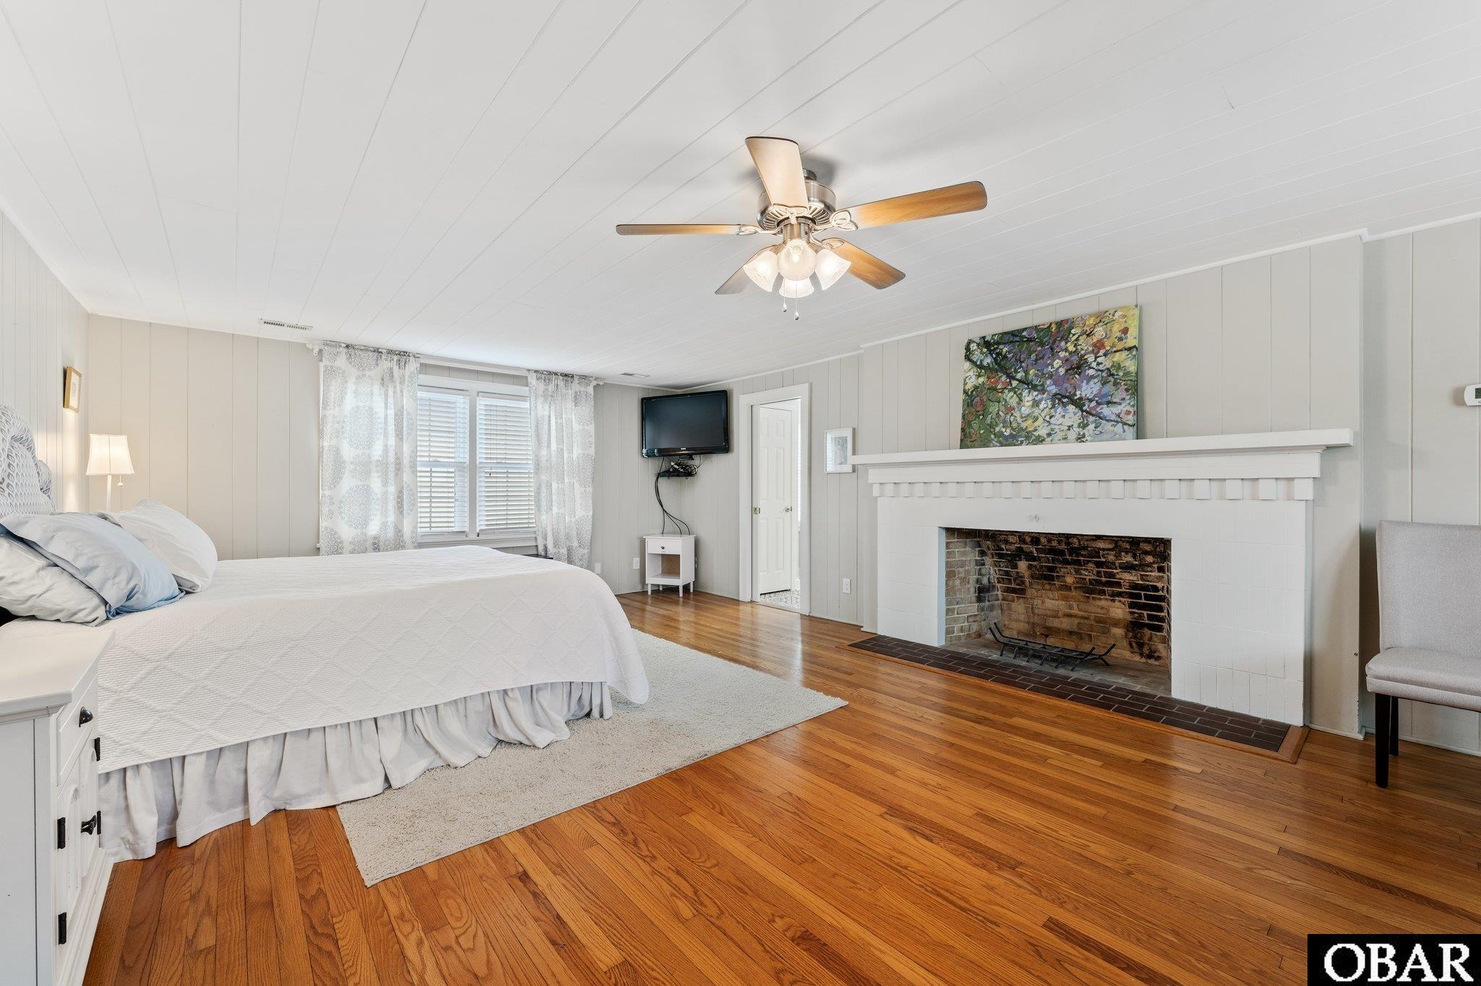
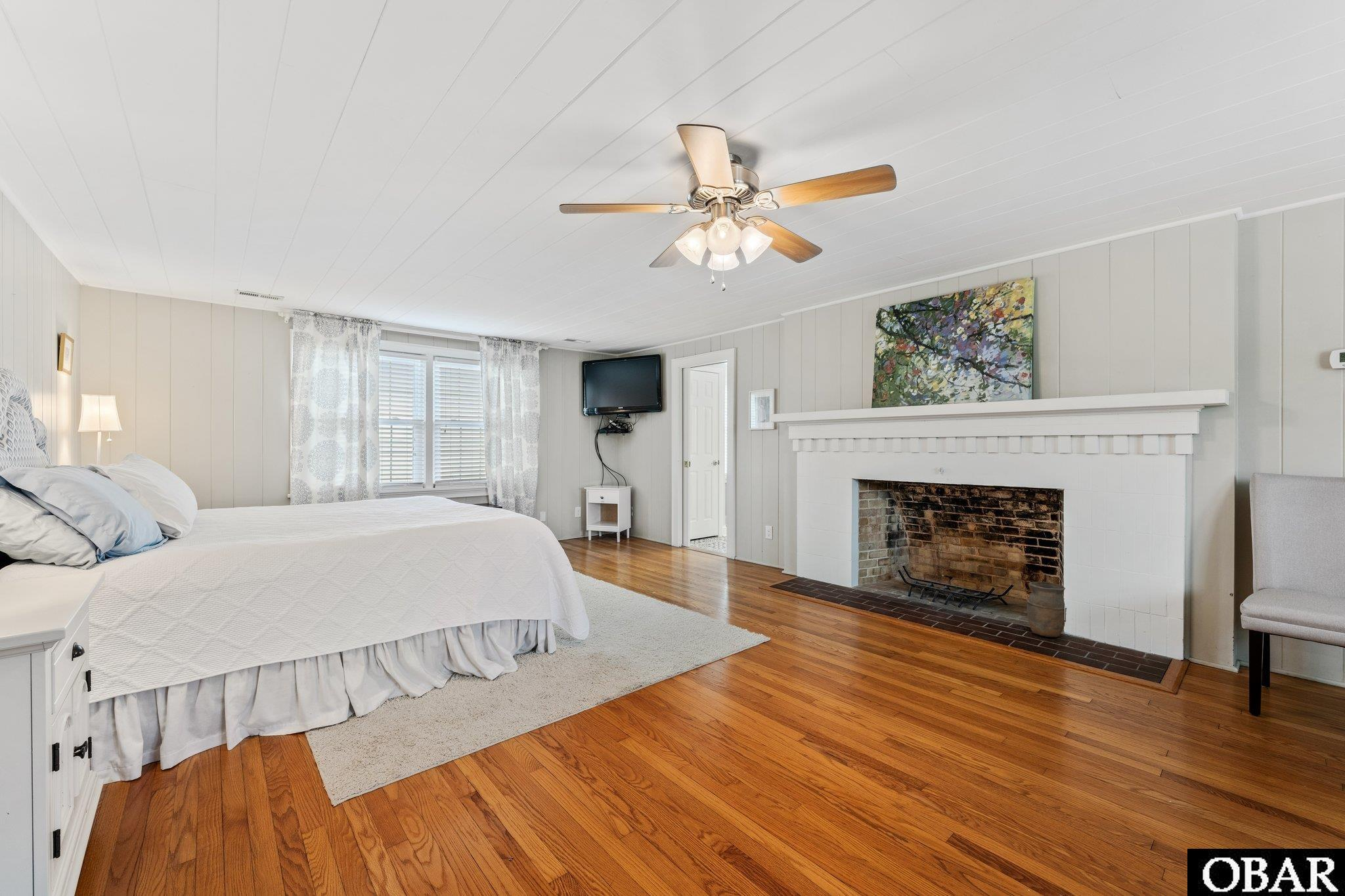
+ vase [1026,581,1067,638]
